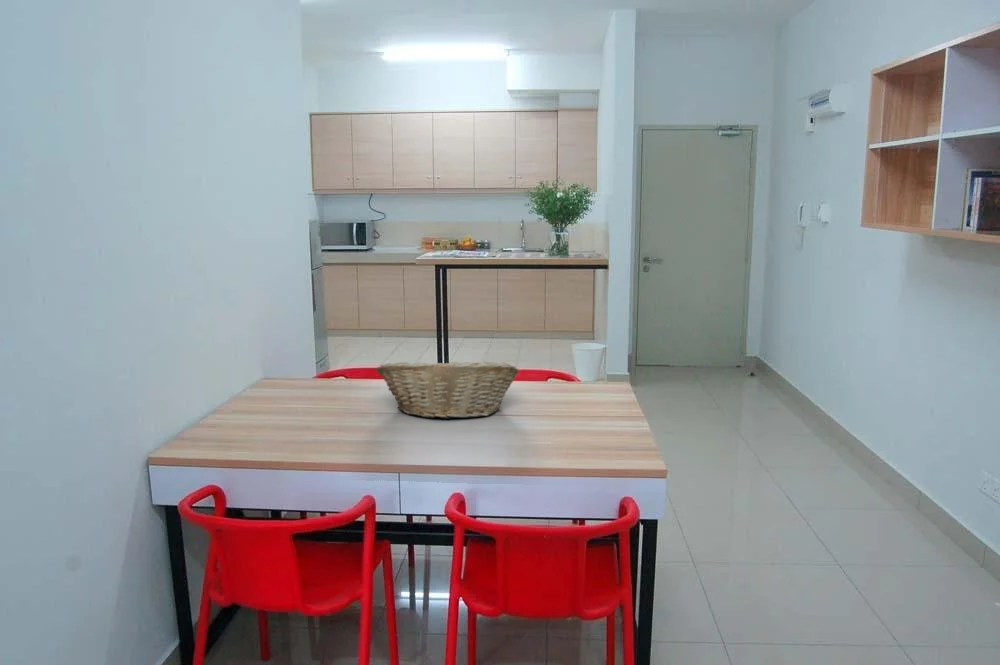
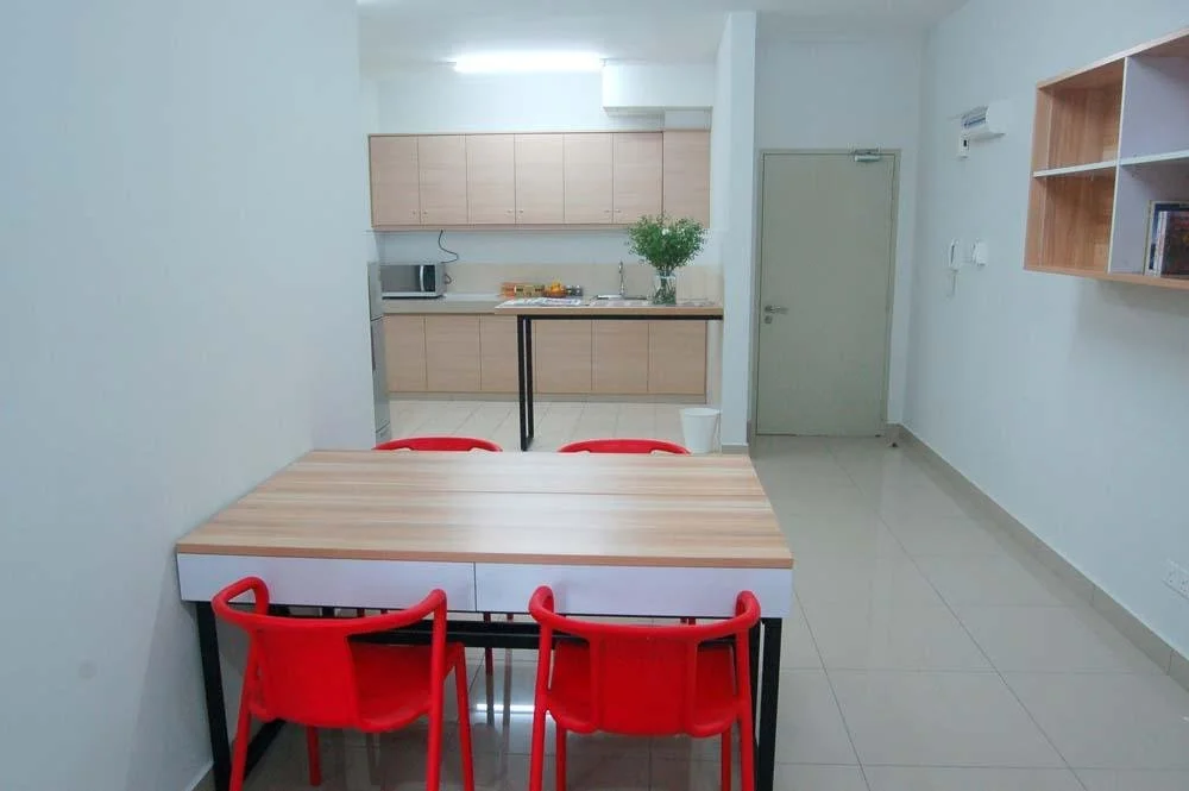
- fruit basket [375,355,520,420]
